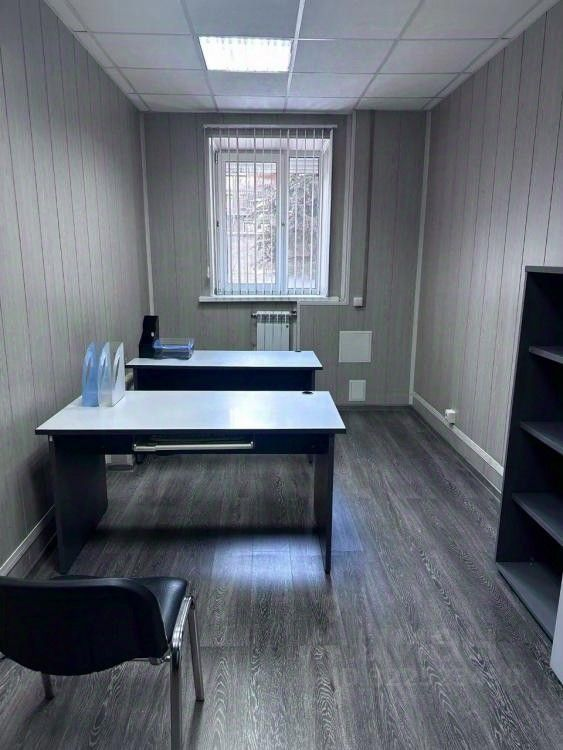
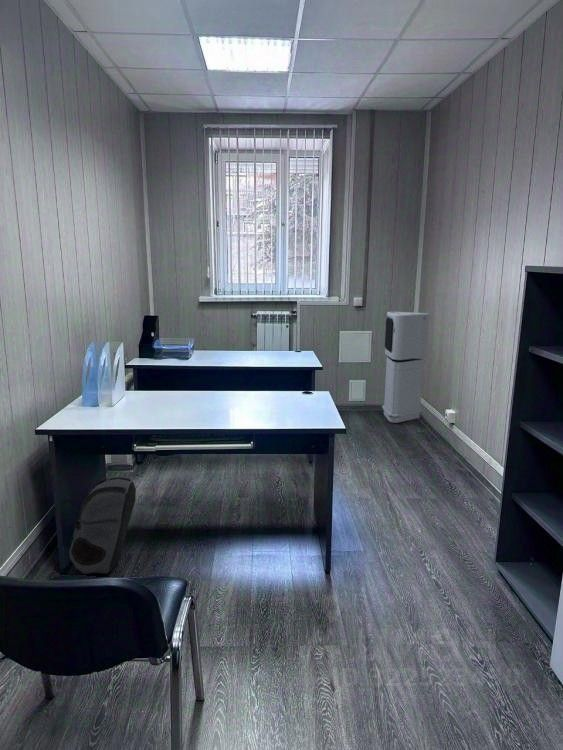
+ air purifier [381,311,430,424]
+ backpack [68,476,137,575]
